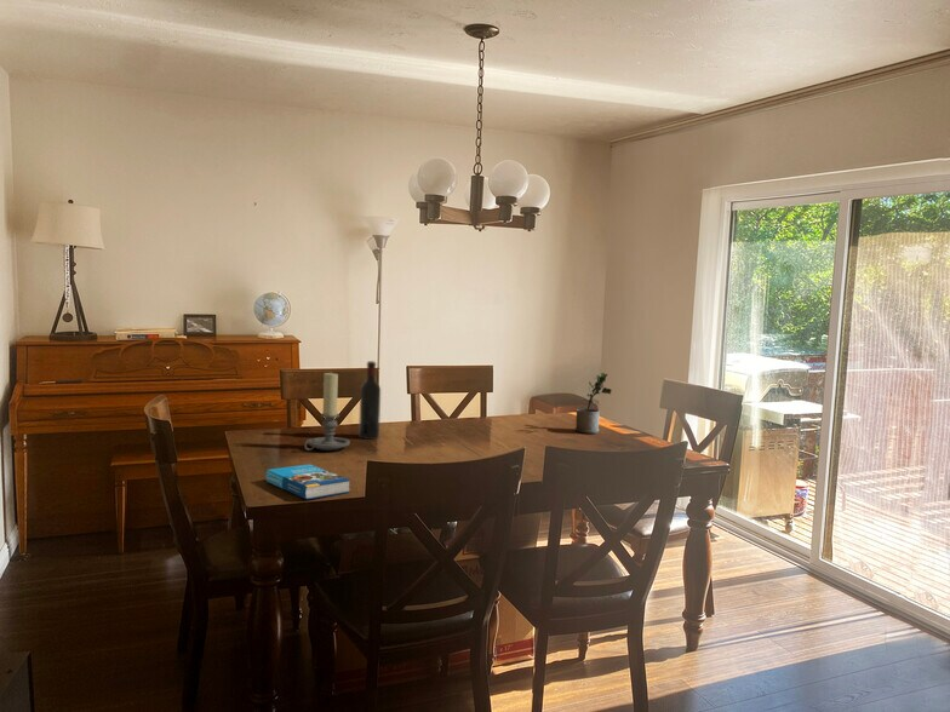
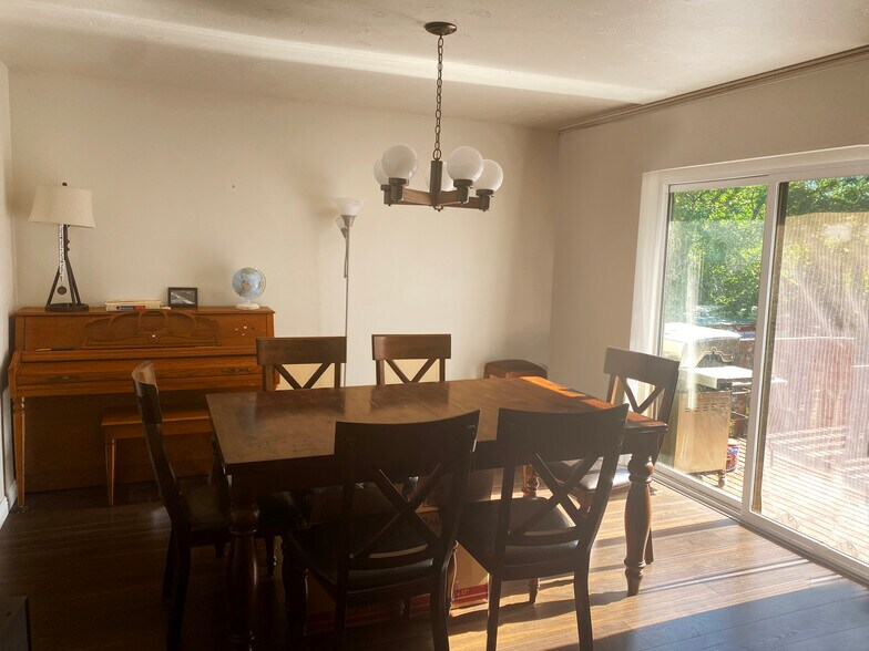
- candle holder [303,372,351,452]
- book [264,463,351,500]
- potted plant [574,372,613,435]
- wine bottle [357,360,382,441]
